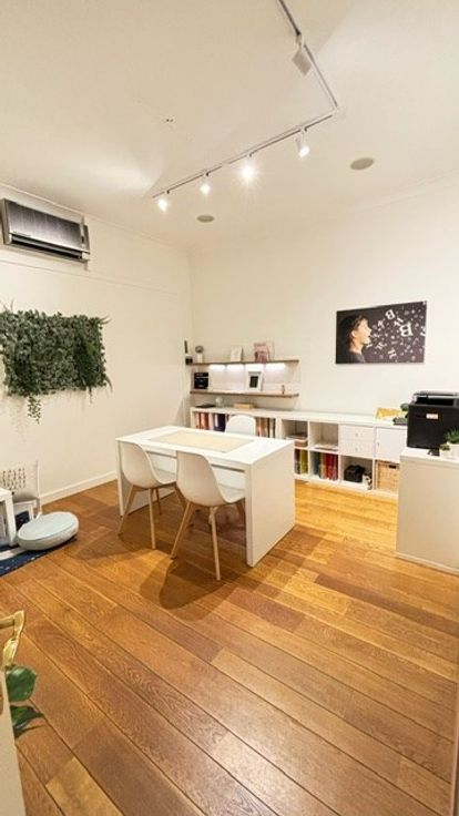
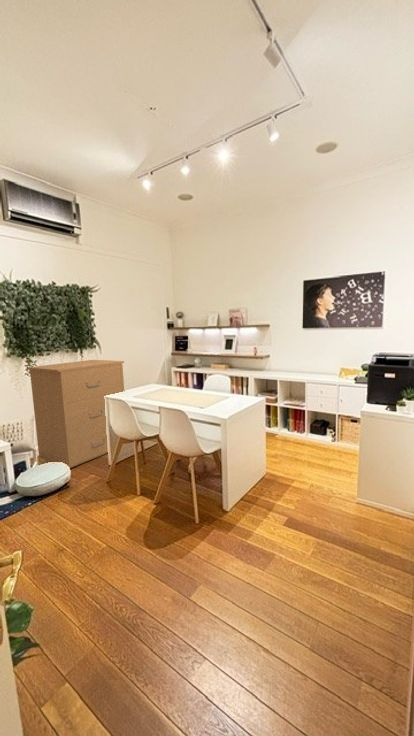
+ filing cabinet [26,359,125,469]
